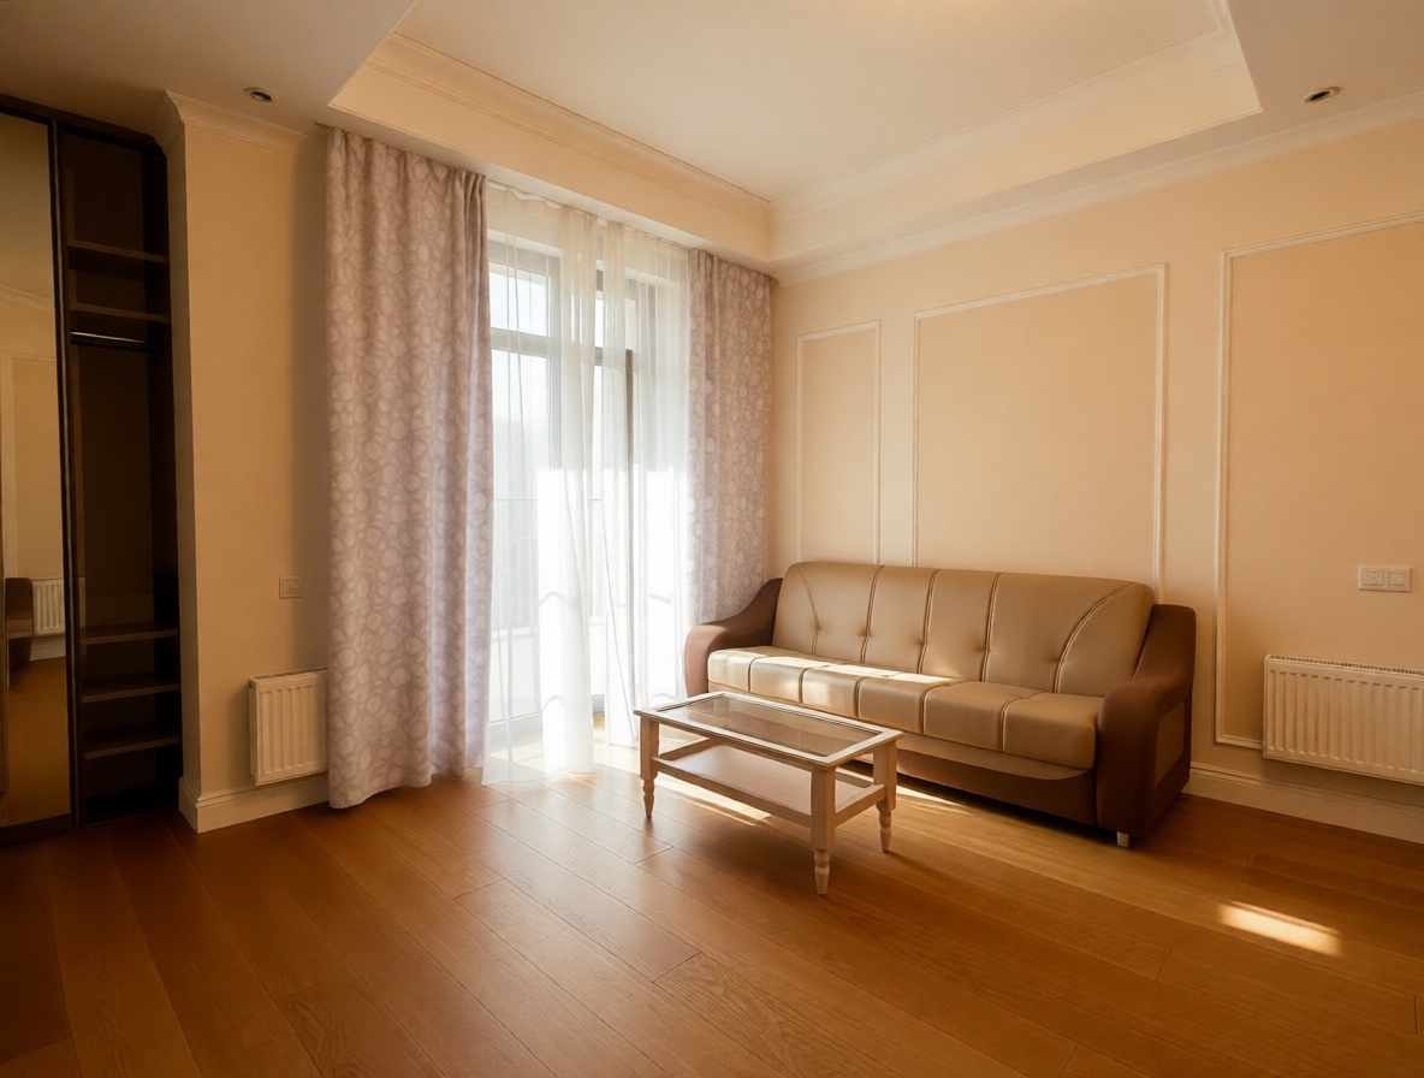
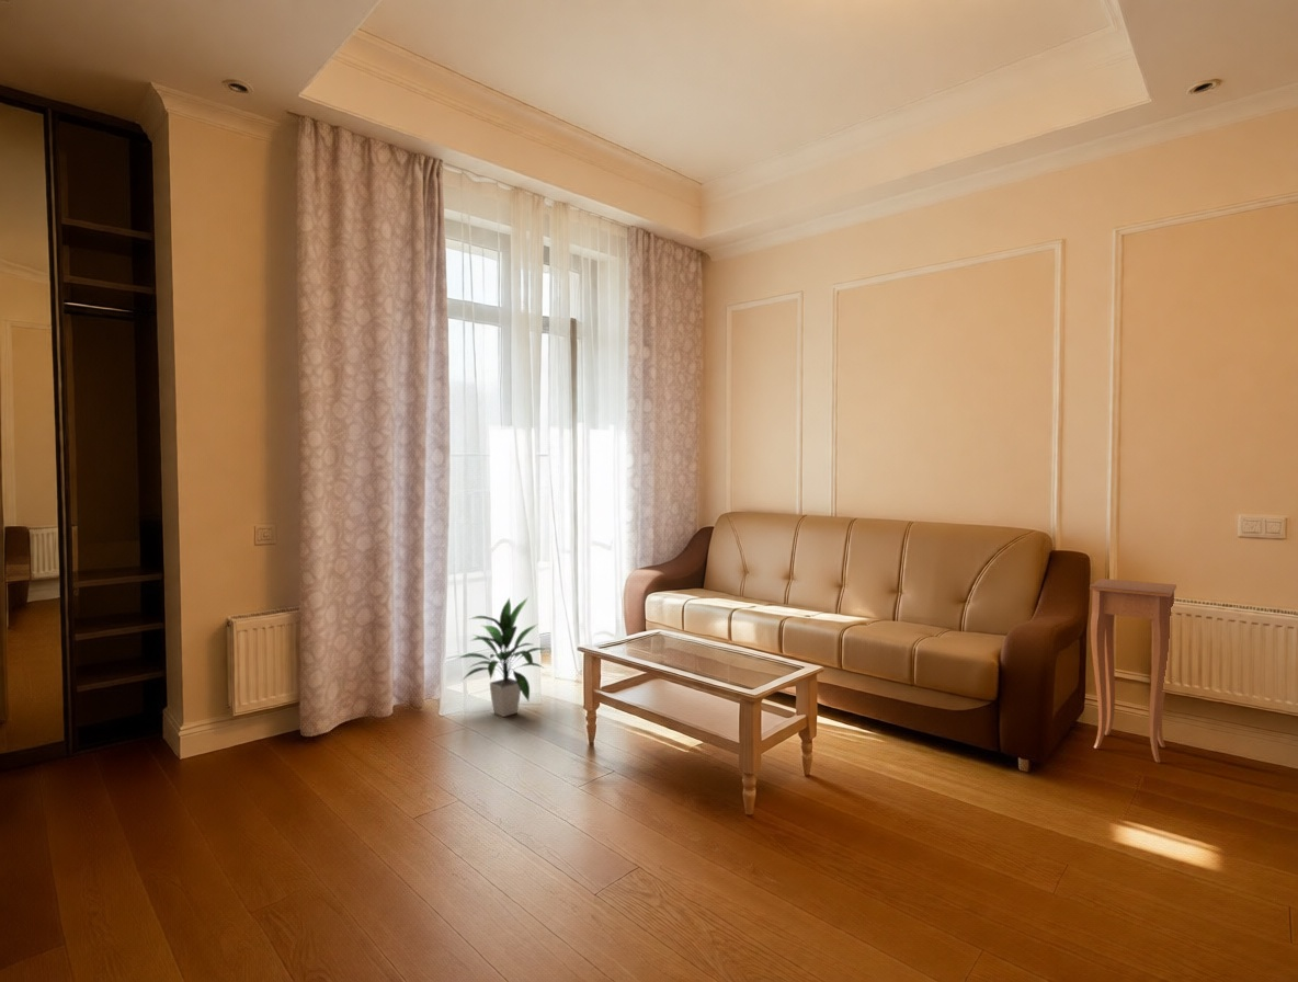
+ indoor plant [453,596,546,718]
+ side table [1089,578,1177,764]
